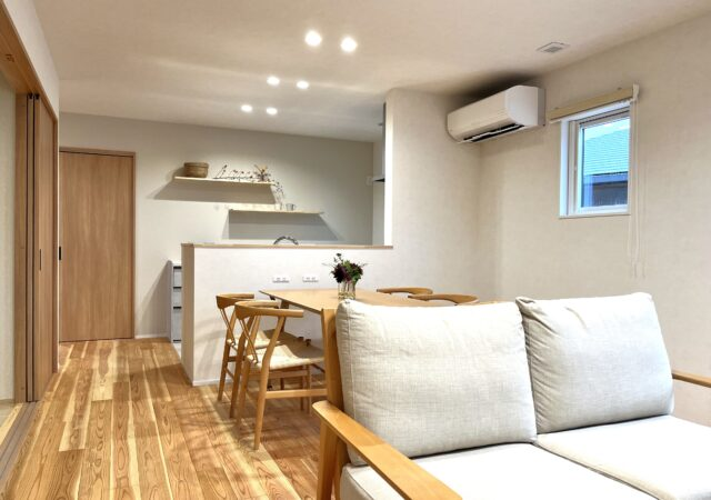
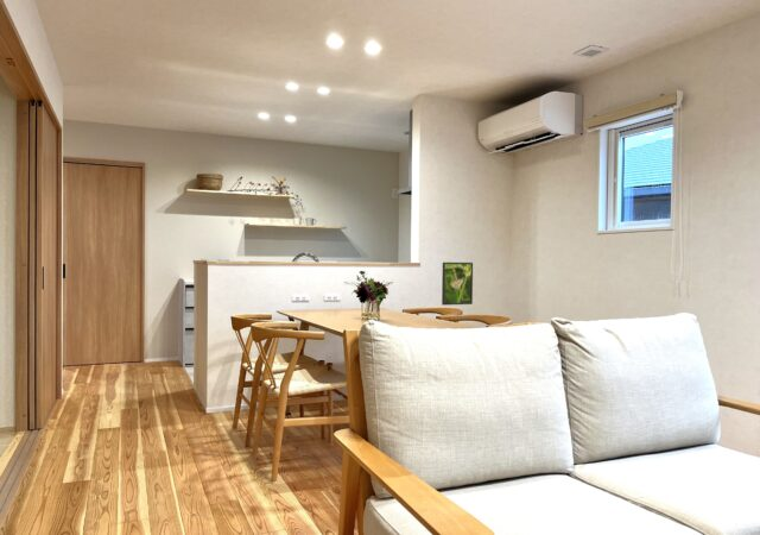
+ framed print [441,262,474,307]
